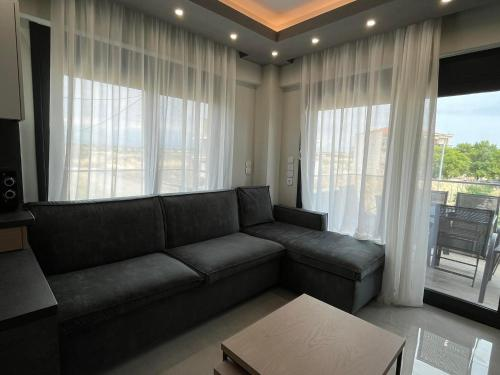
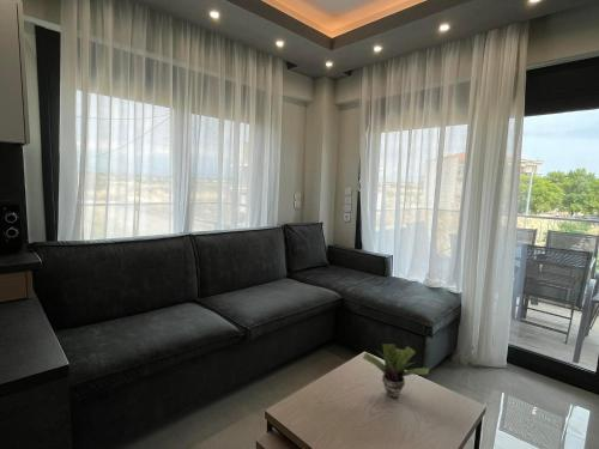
+ potted plant [362,342,430,399]
